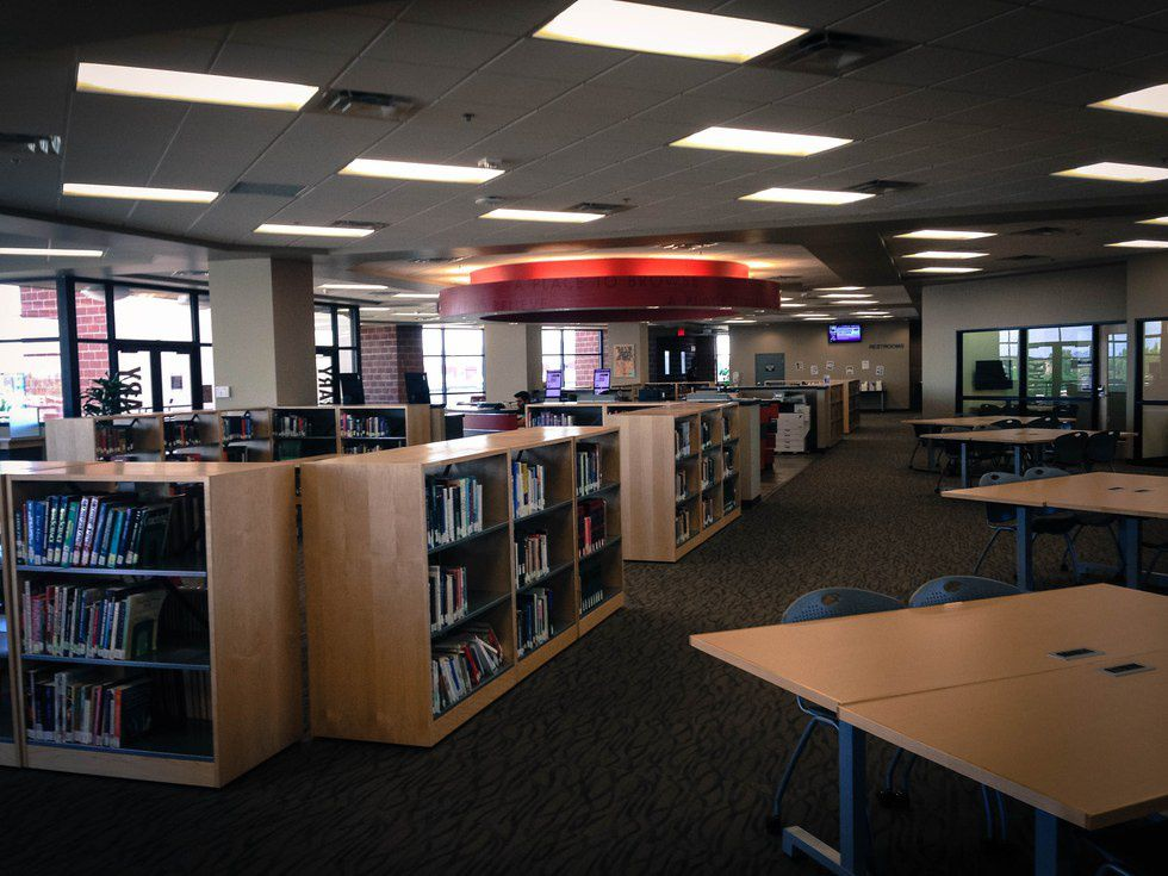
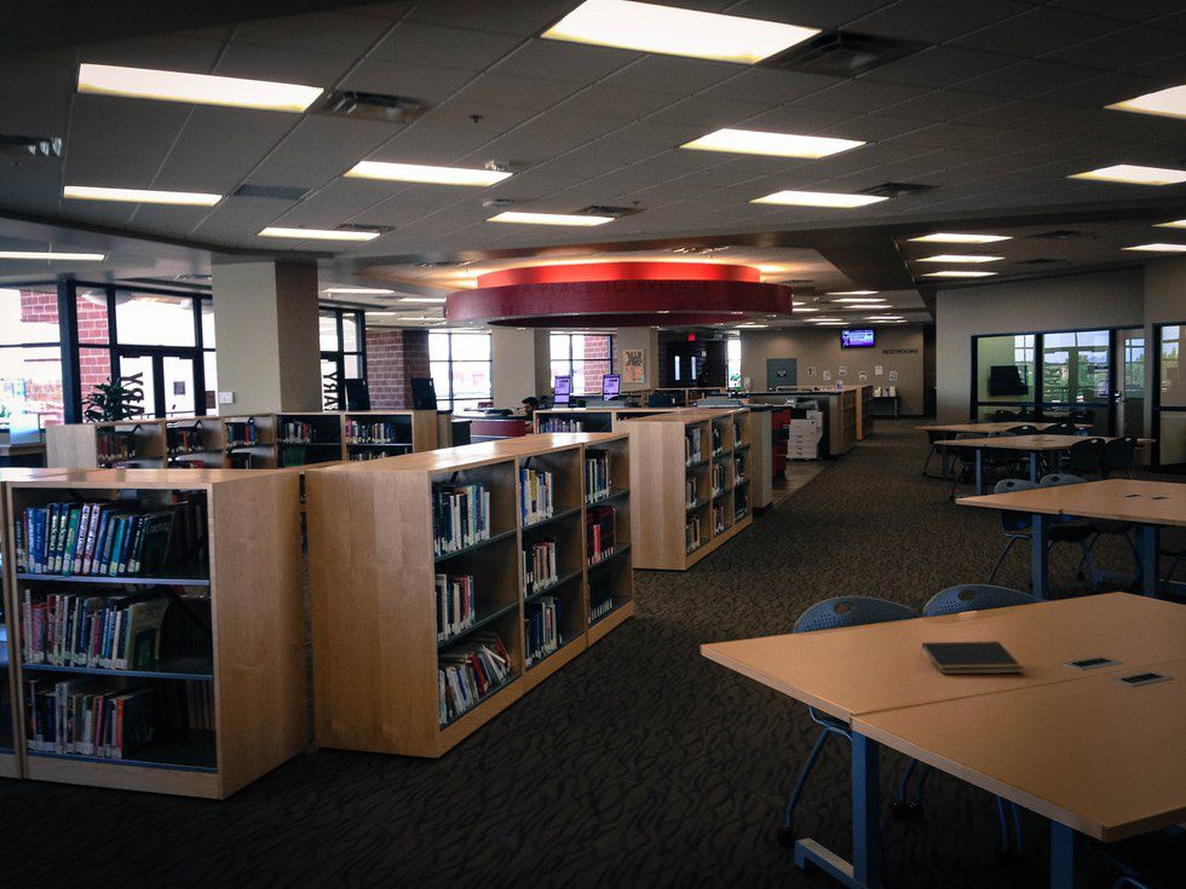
+ notepad [919,640,1025,675]
